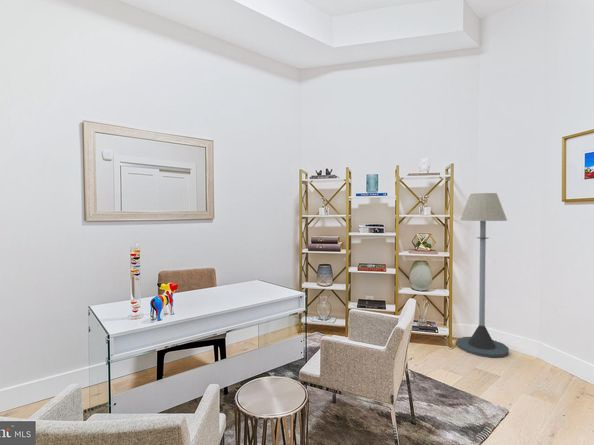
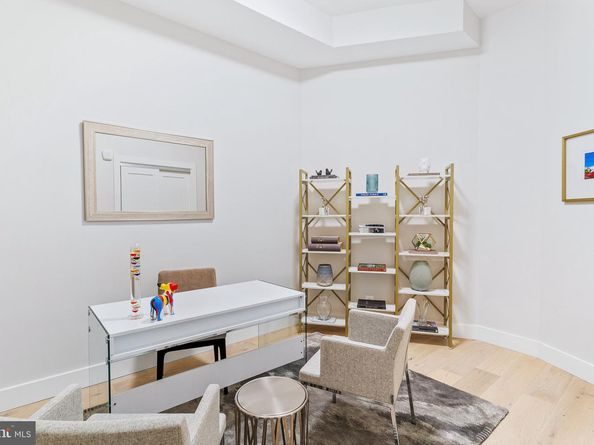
- floor lamp [455,192,510,358]
